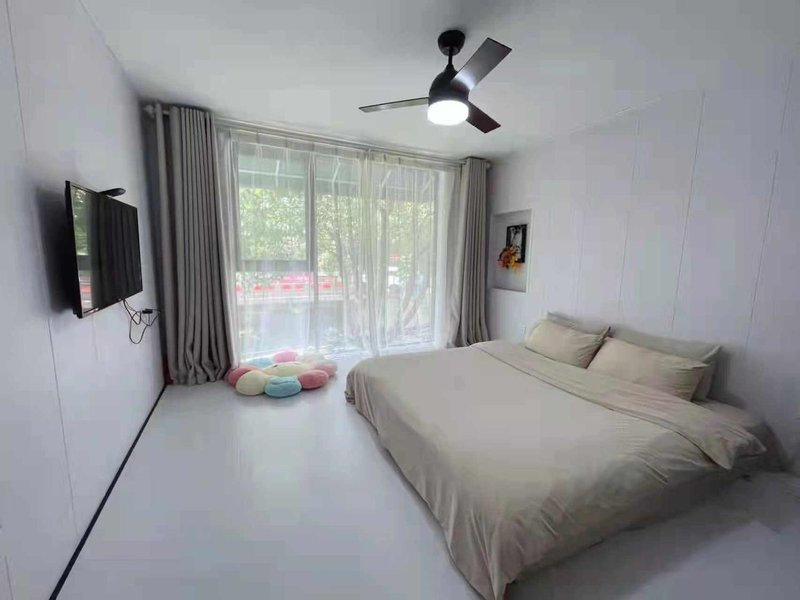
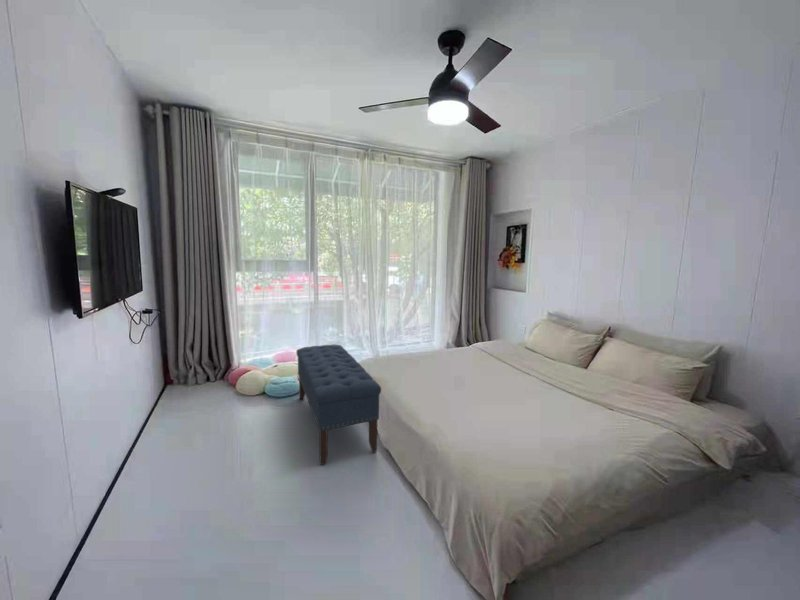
+ bench [295,344,382,466]
